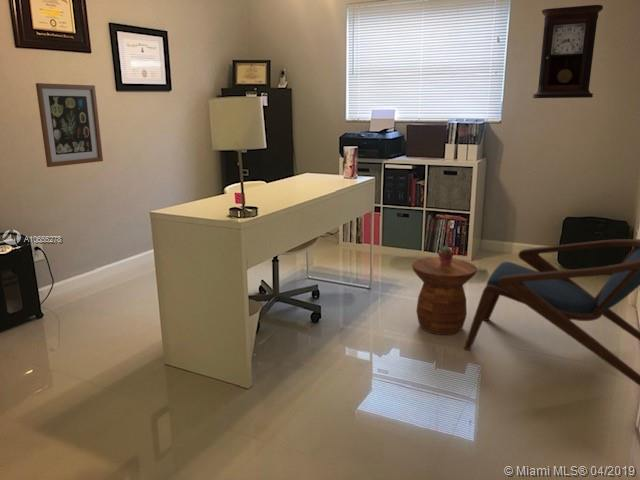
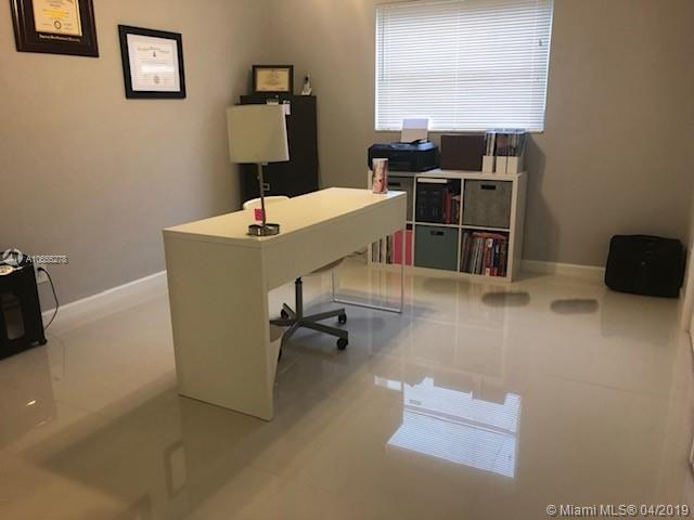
- pendulum clock [532,4,604,99]
- potted succulent [437,245,455,266]
- wall art [35,82,104,168]
- armchair [463,238,640,387]
- side table [411,256,478,336]
